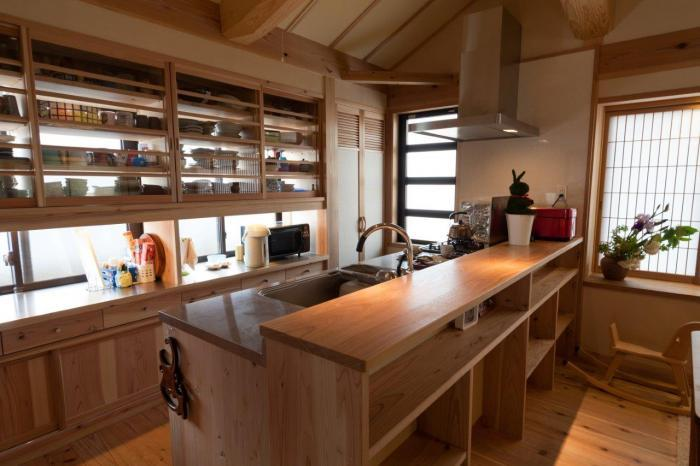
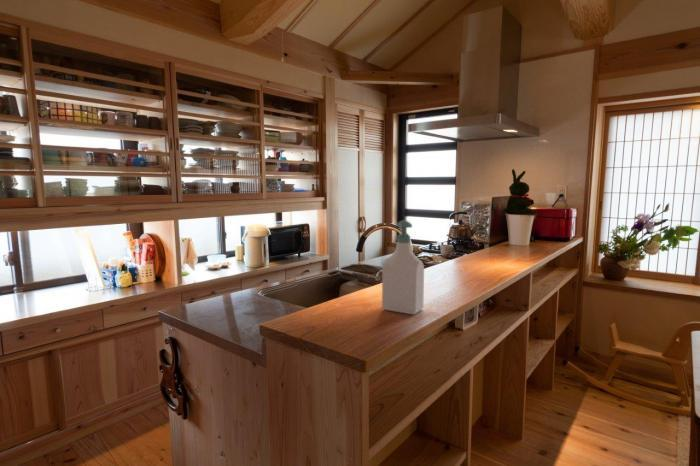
+ soap bottle [381,220,425,316]
